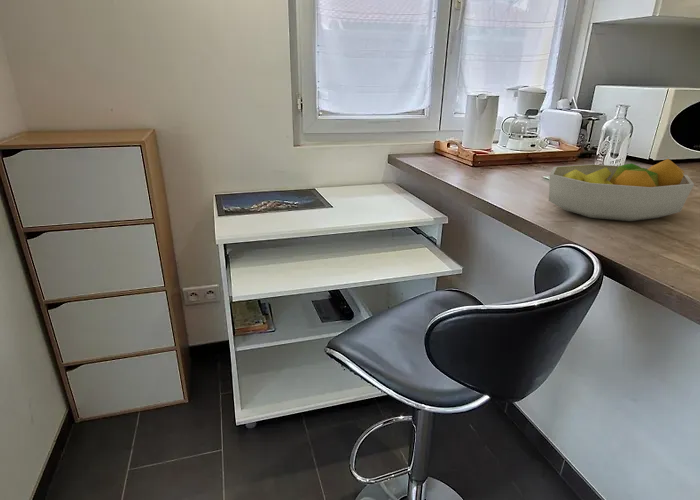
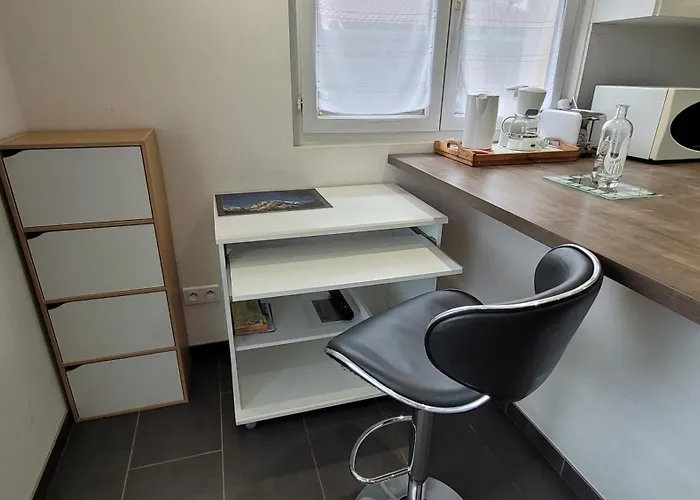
- fruit bowl [548,158,695,222]
